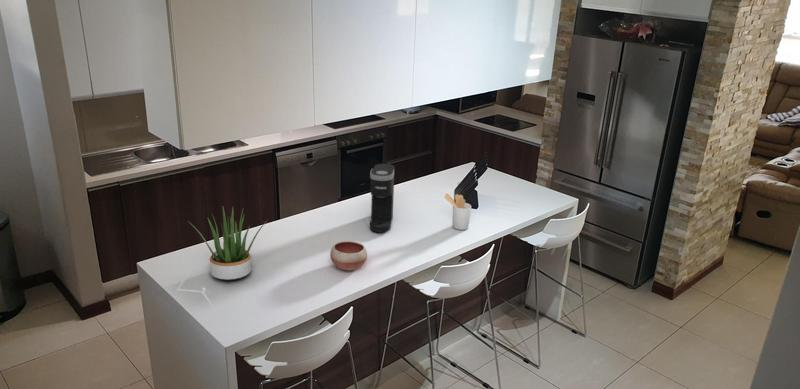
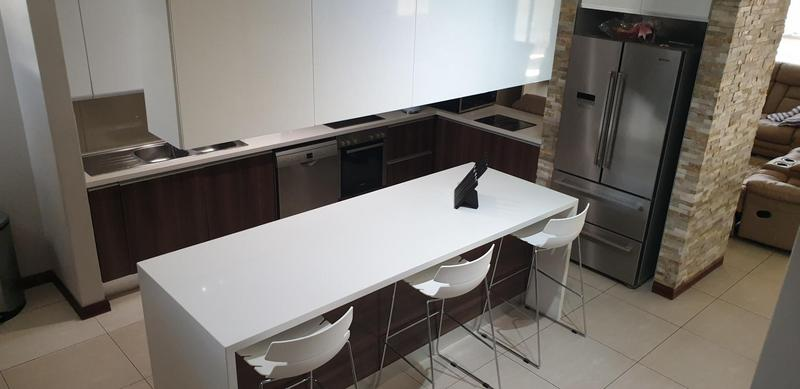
- coffee maker [369,163,396,233]
- utensil holder [443,192,472,231]
- bowl [329,240,368,271]
- potted plant [187,206,268,282]
